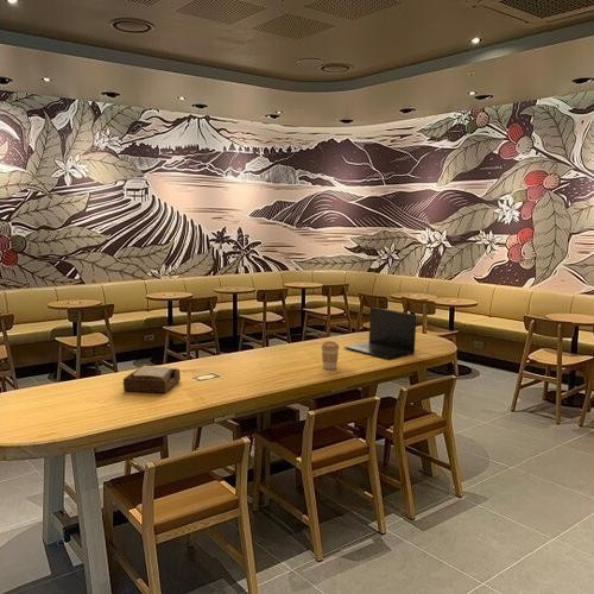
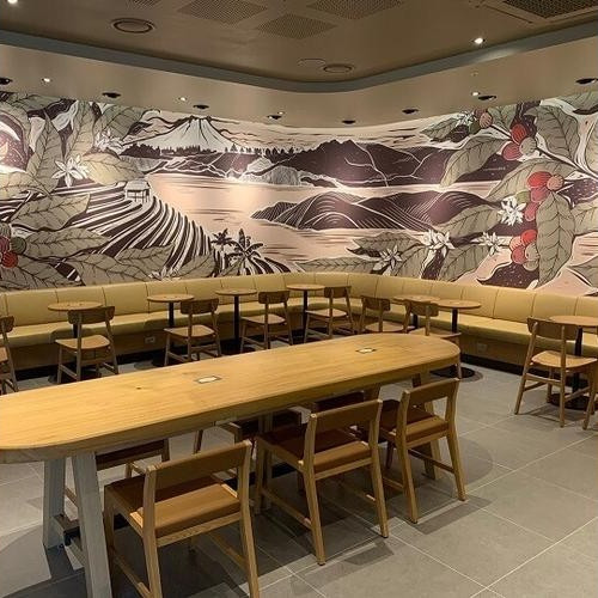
- napkin holder [122,365,182,394]
- laptop [343,307,417,361]
- coffee cup [320,341,340,371]
